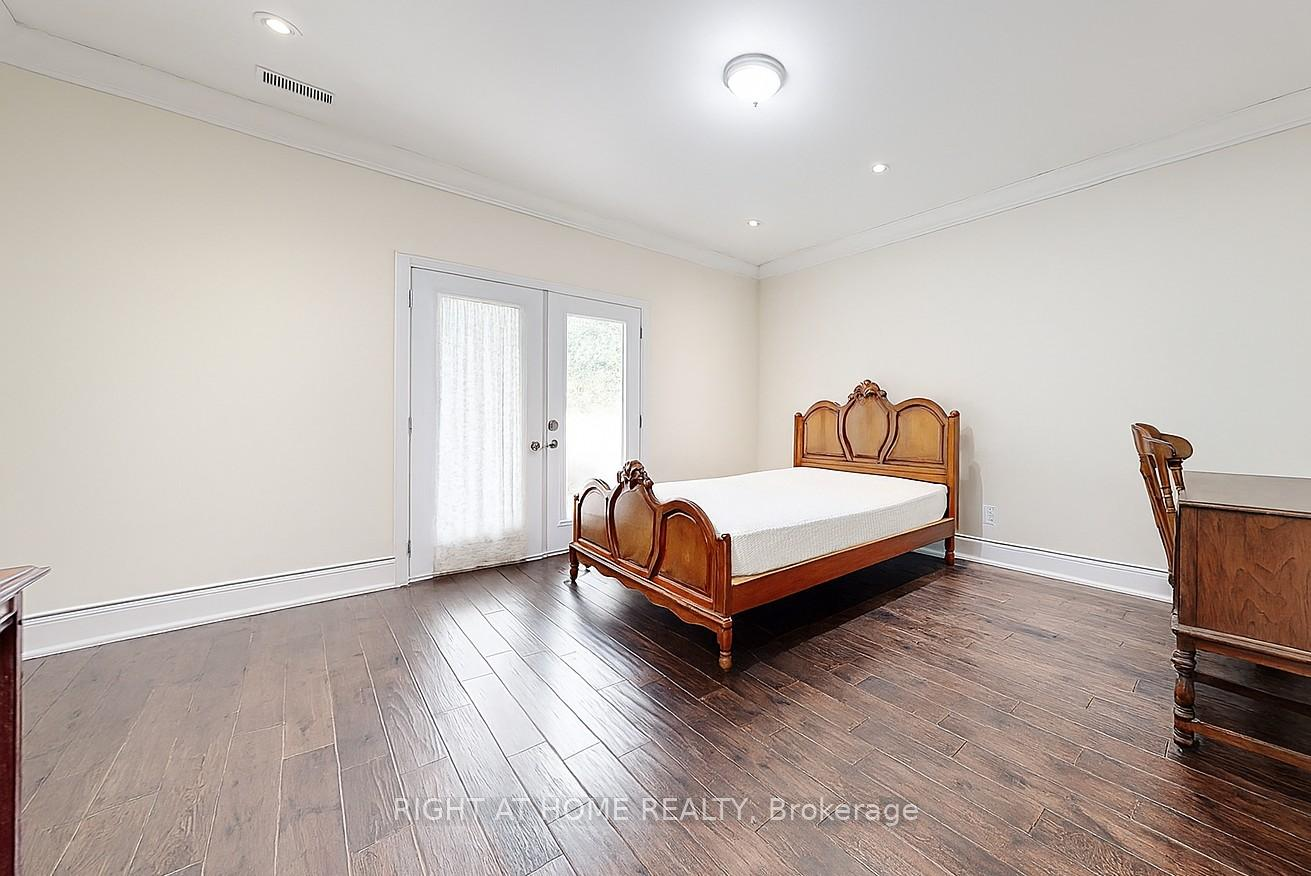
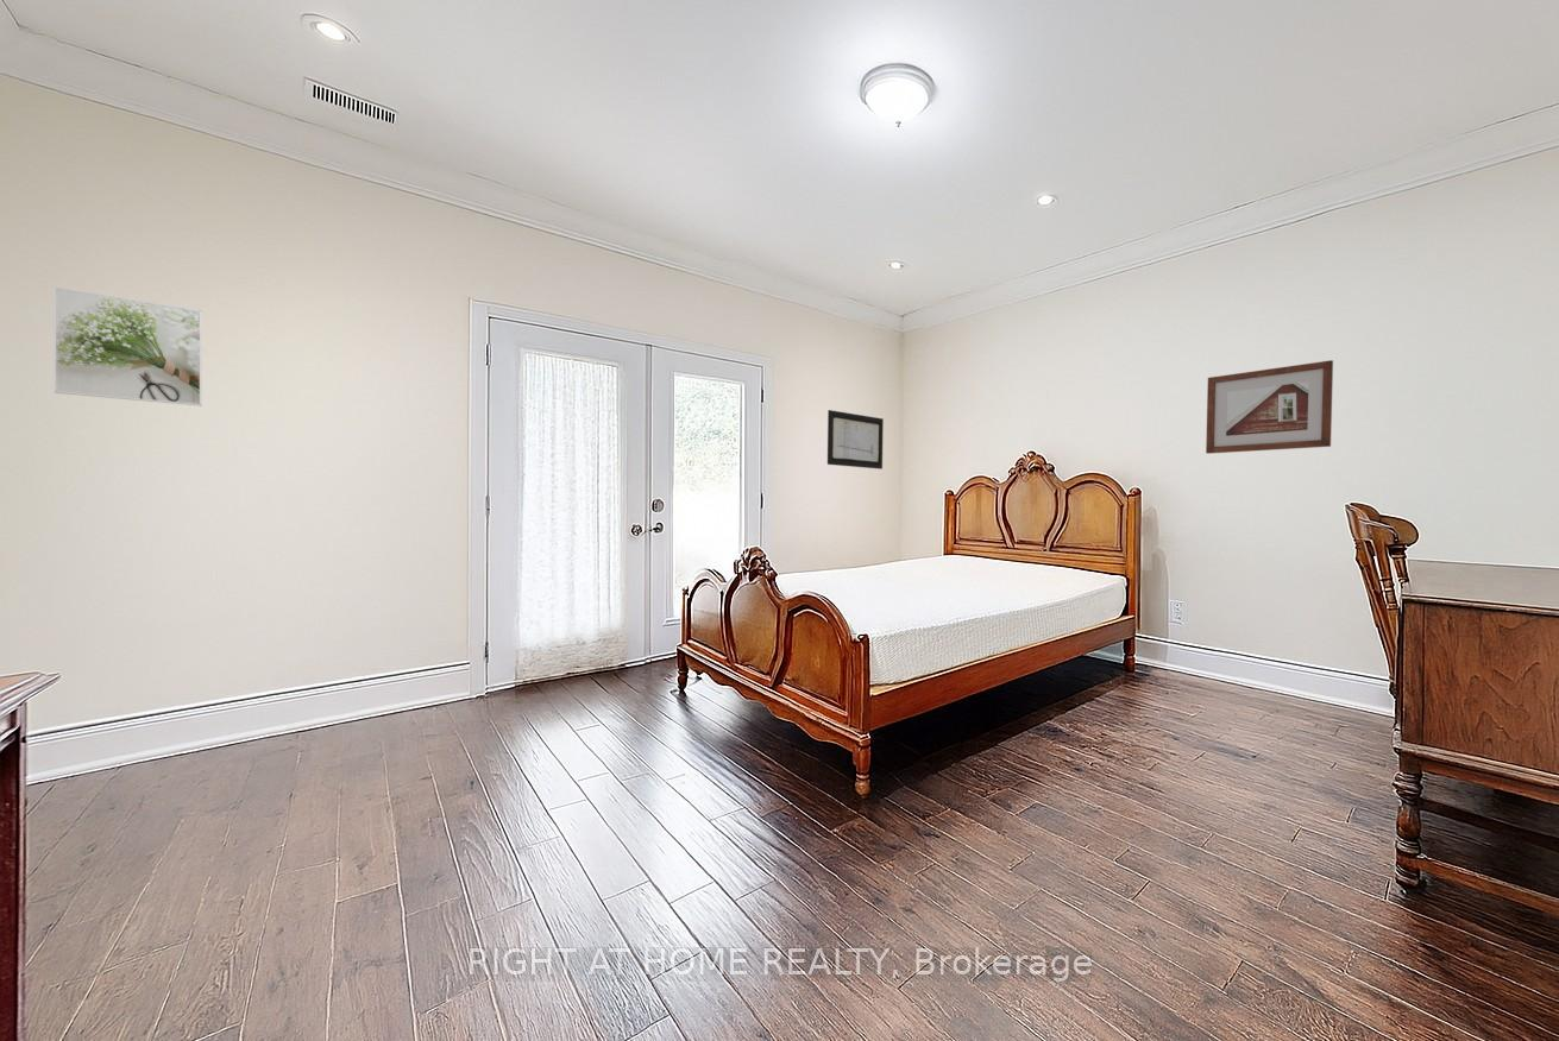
+ picture frame [1205,359,1334,455]
+ wall art [826,409,885,471]
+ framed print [54,285,203,408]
